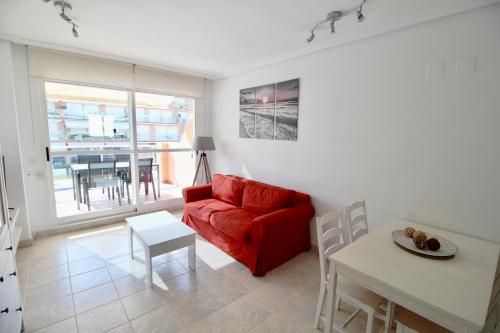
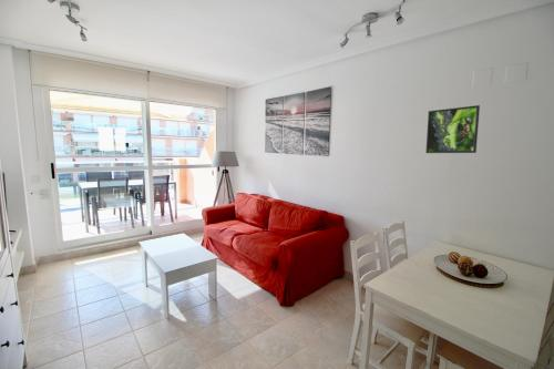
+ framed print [424,104,481,154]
